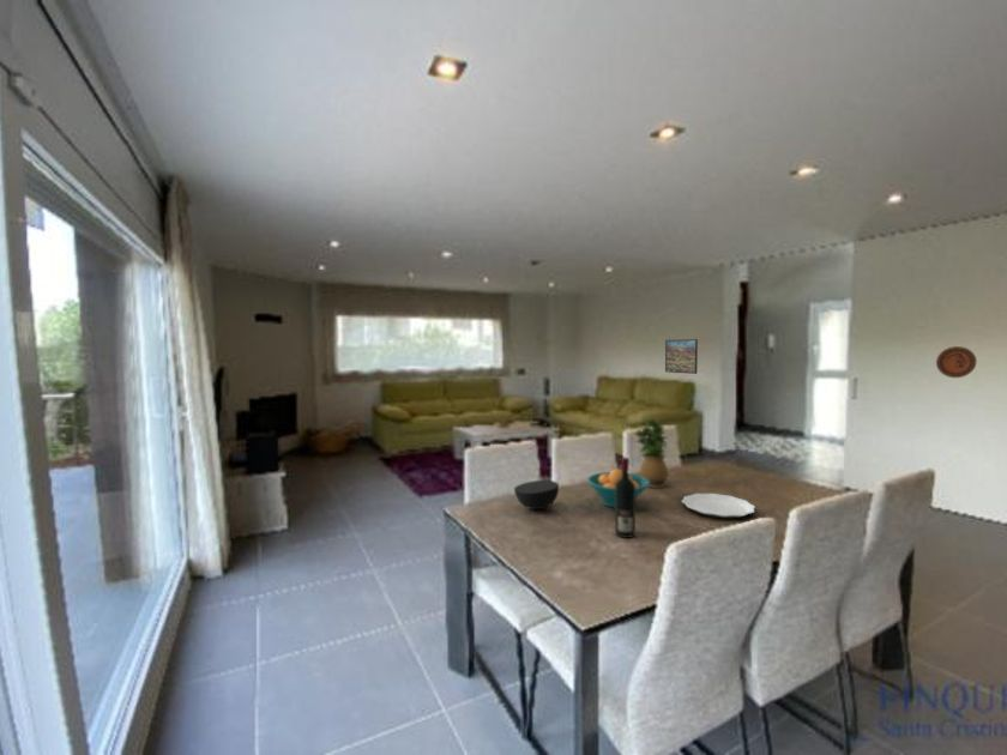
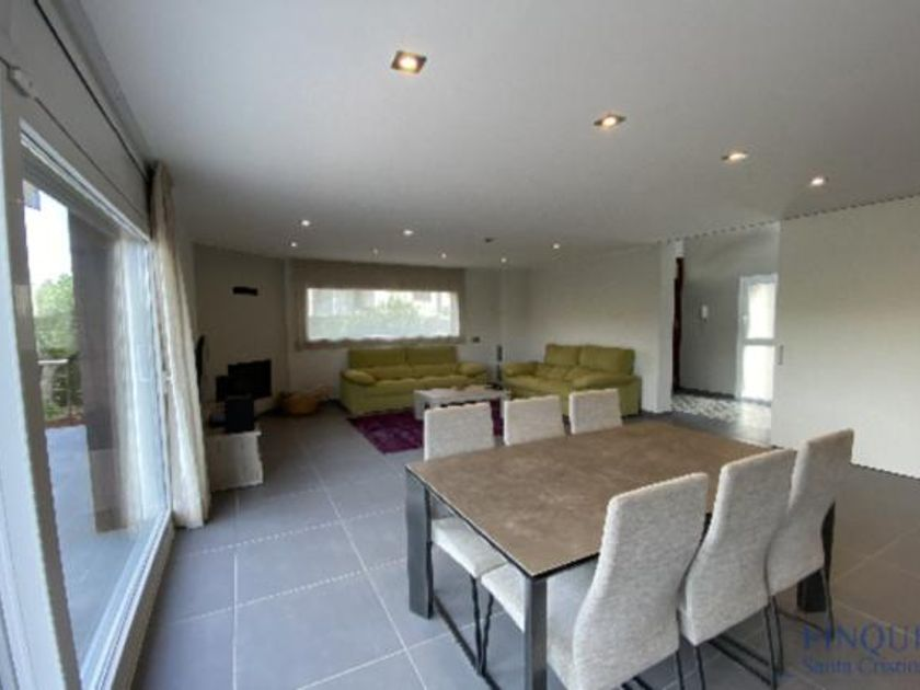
- alcohol [614,457,637,539]
- bowl [513,479,560,511]
- fruit bowl [586,467,650,509]
- potted plant [633,417,670,489]
- decorative plate [935,345,978,379]
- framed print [664,338,699,375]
- plate [680,493,756,519]
